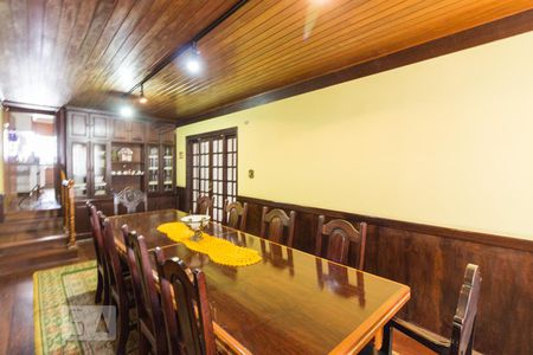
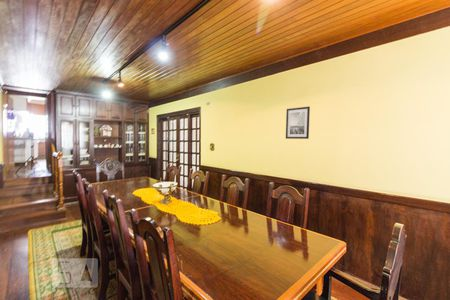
+ wall art [285,106,311,140]
